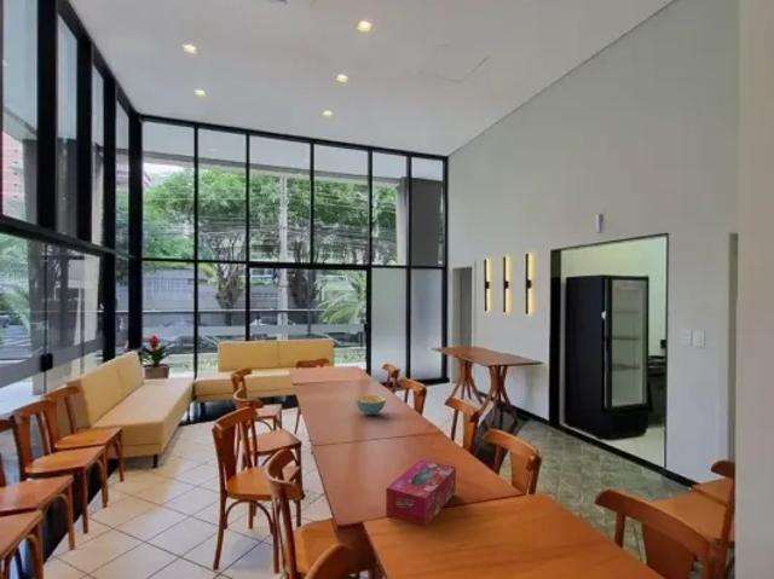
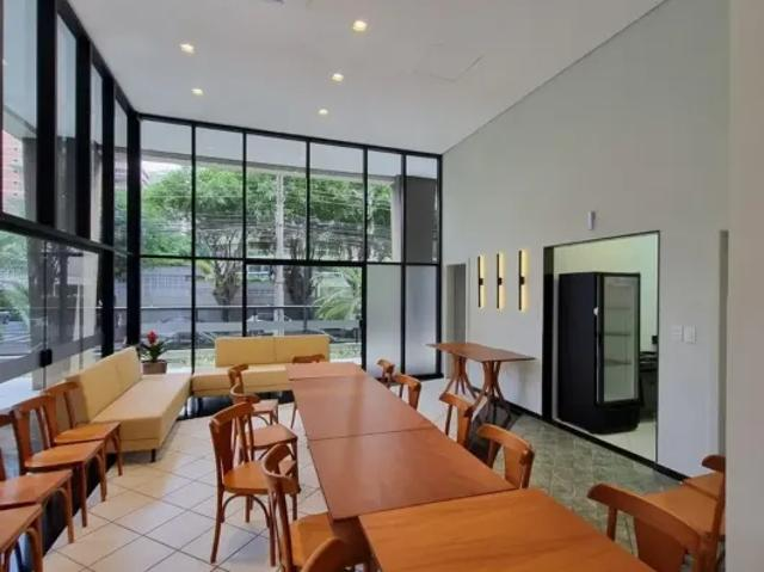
- tissue box [385,458,457,528]
- cereal bowl [354,394,387,416]
